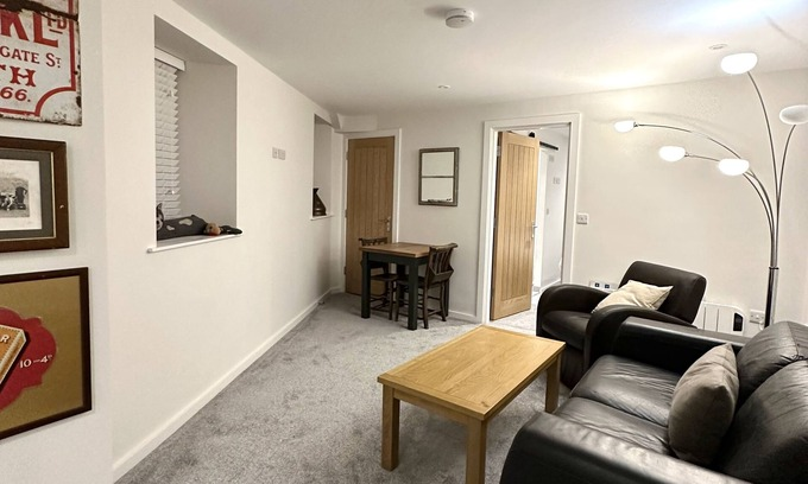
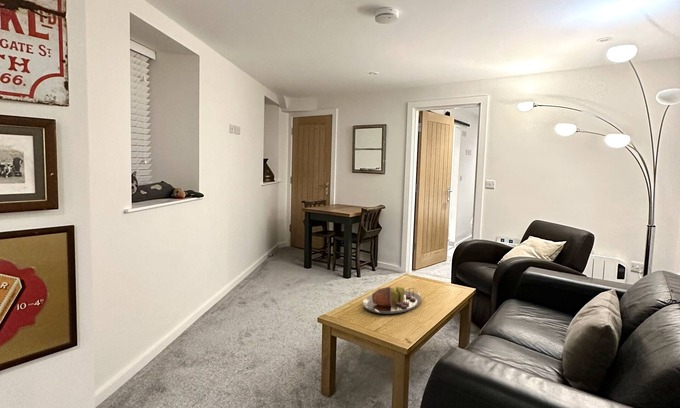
+ serving tray [362,286,422,315]
